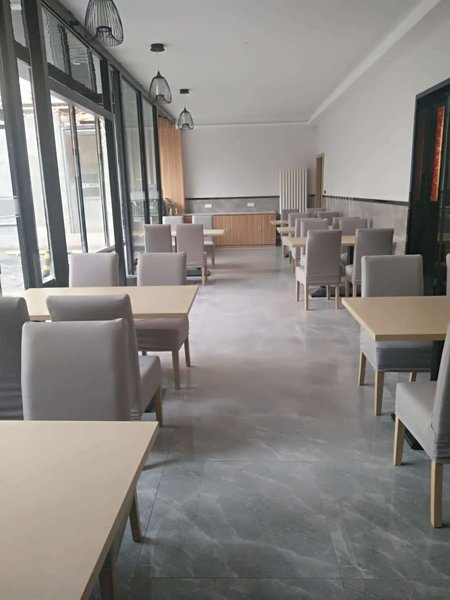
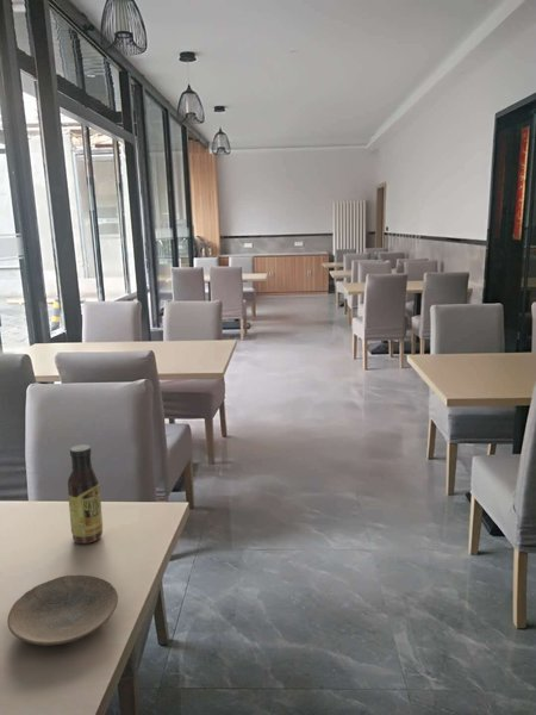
+ plate [6,574,119,646]
+ sauce bottle [67,443,104,545]
